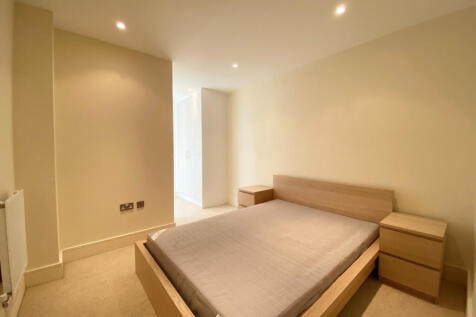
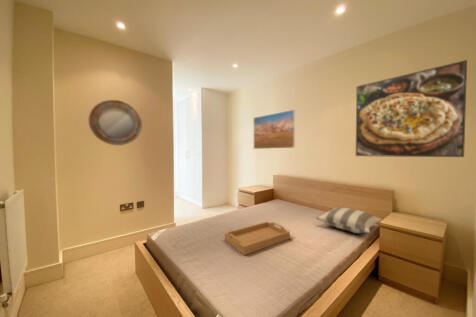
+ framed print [355,59,468,158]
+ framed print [253,109,296,150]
+ home mirror [88,99,143,146]
+ pillow [315,206,383,234]
+ serving tray [224,220,291,256]
